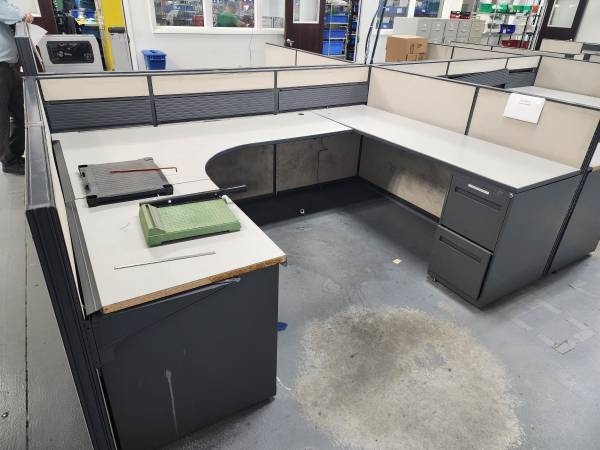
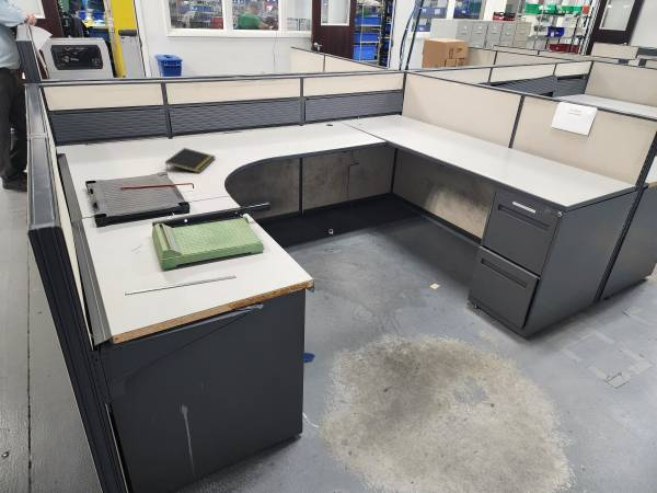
+ notepad [164,147,217,174]
